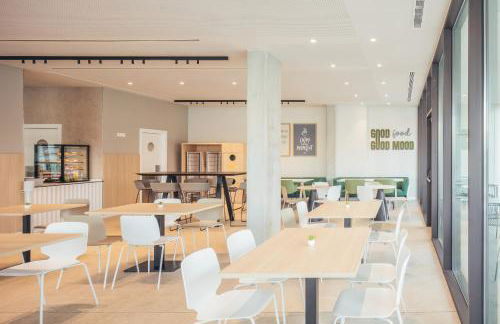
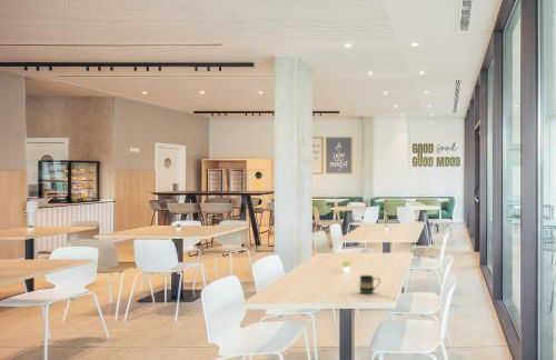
+ mug [358,274,381,294]
